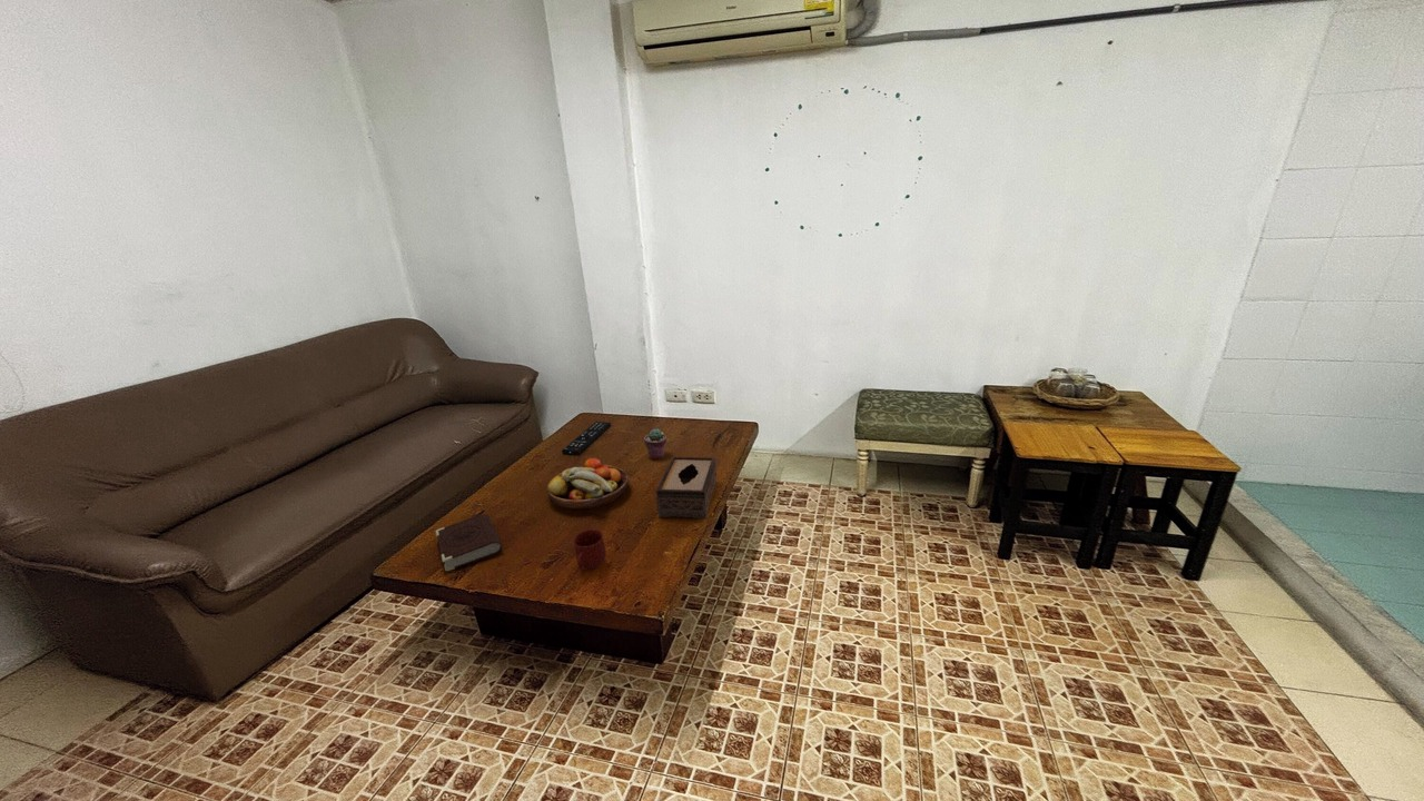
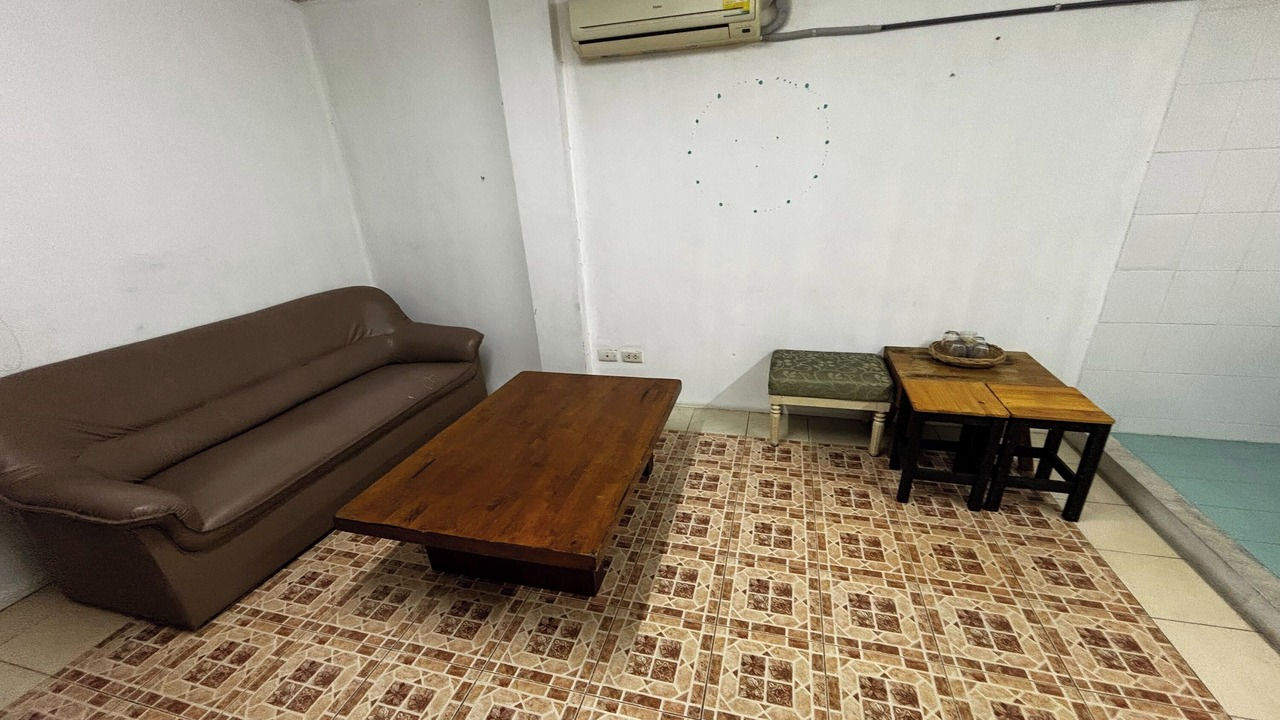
- book [435,513,503,572]
- remote control [561,421,612,456]
- fruit bowl [545,457,630,511]
- potted succulent [643,427,668,461]
- tissue box [655,456,718,520]
- mug [572,528,607,571]
